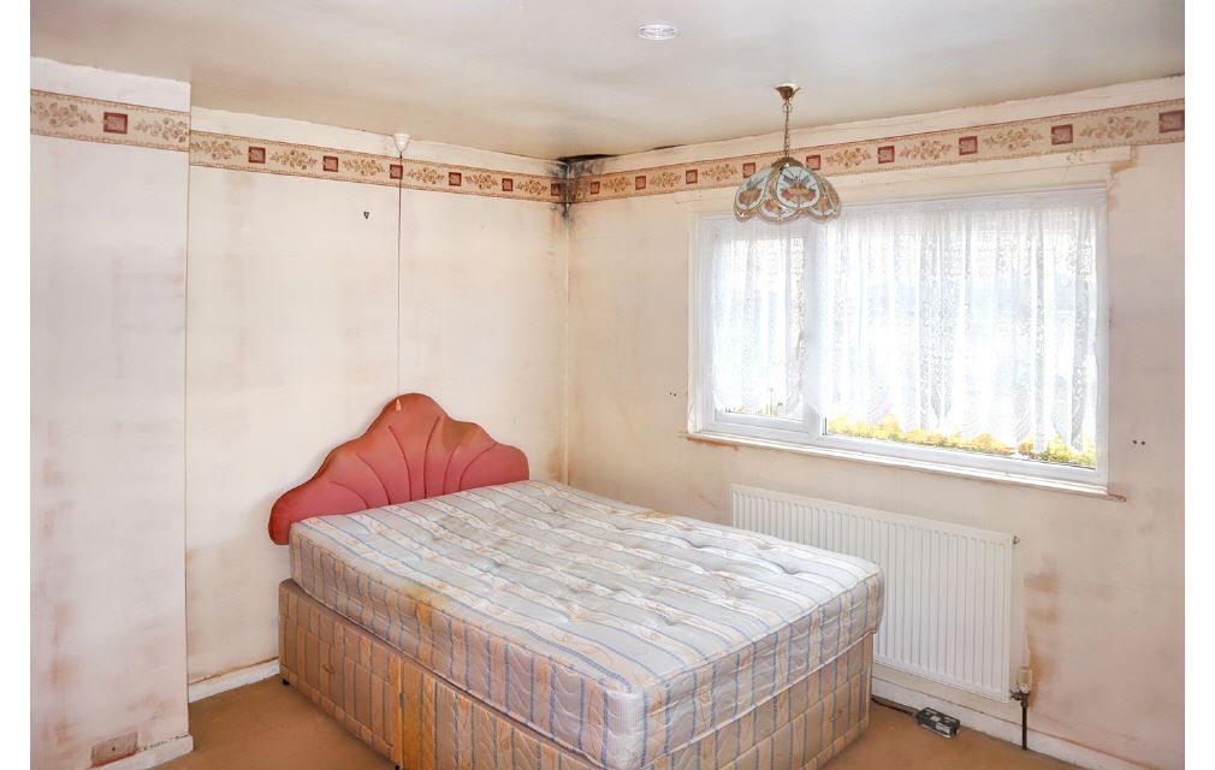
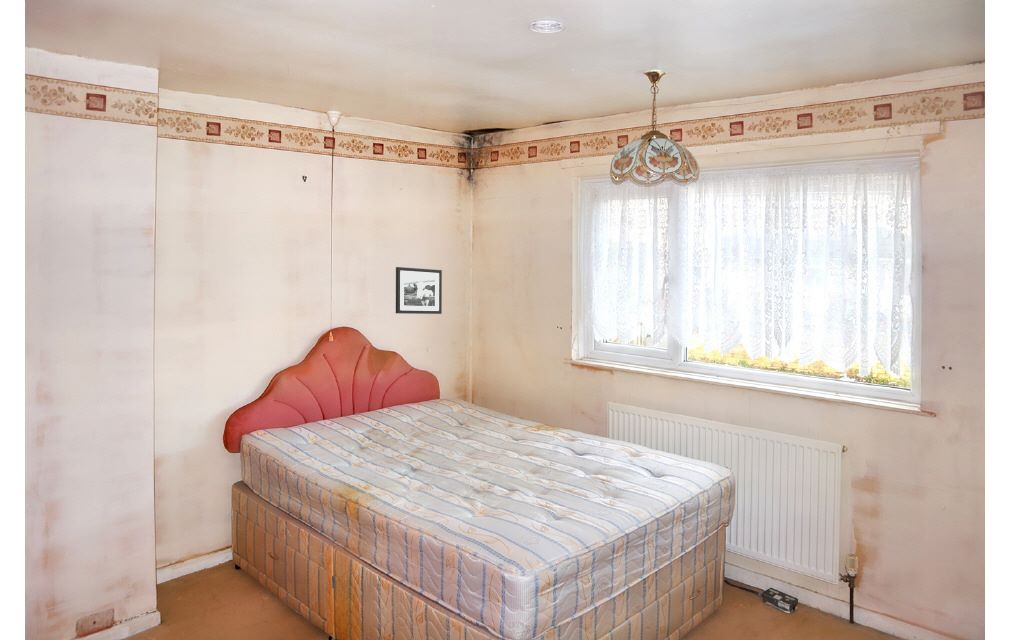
+ picture frame [395,266,443,315]
